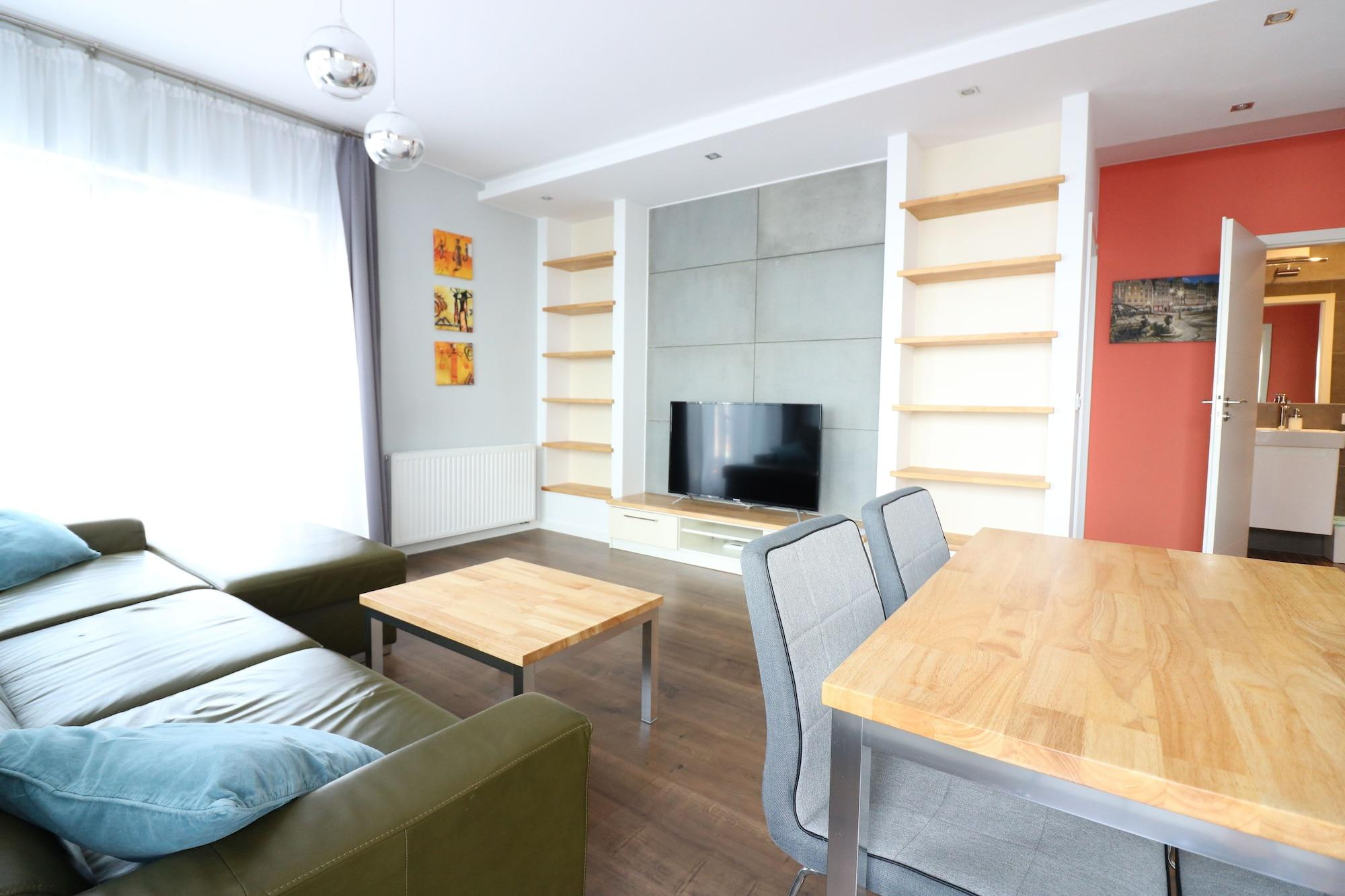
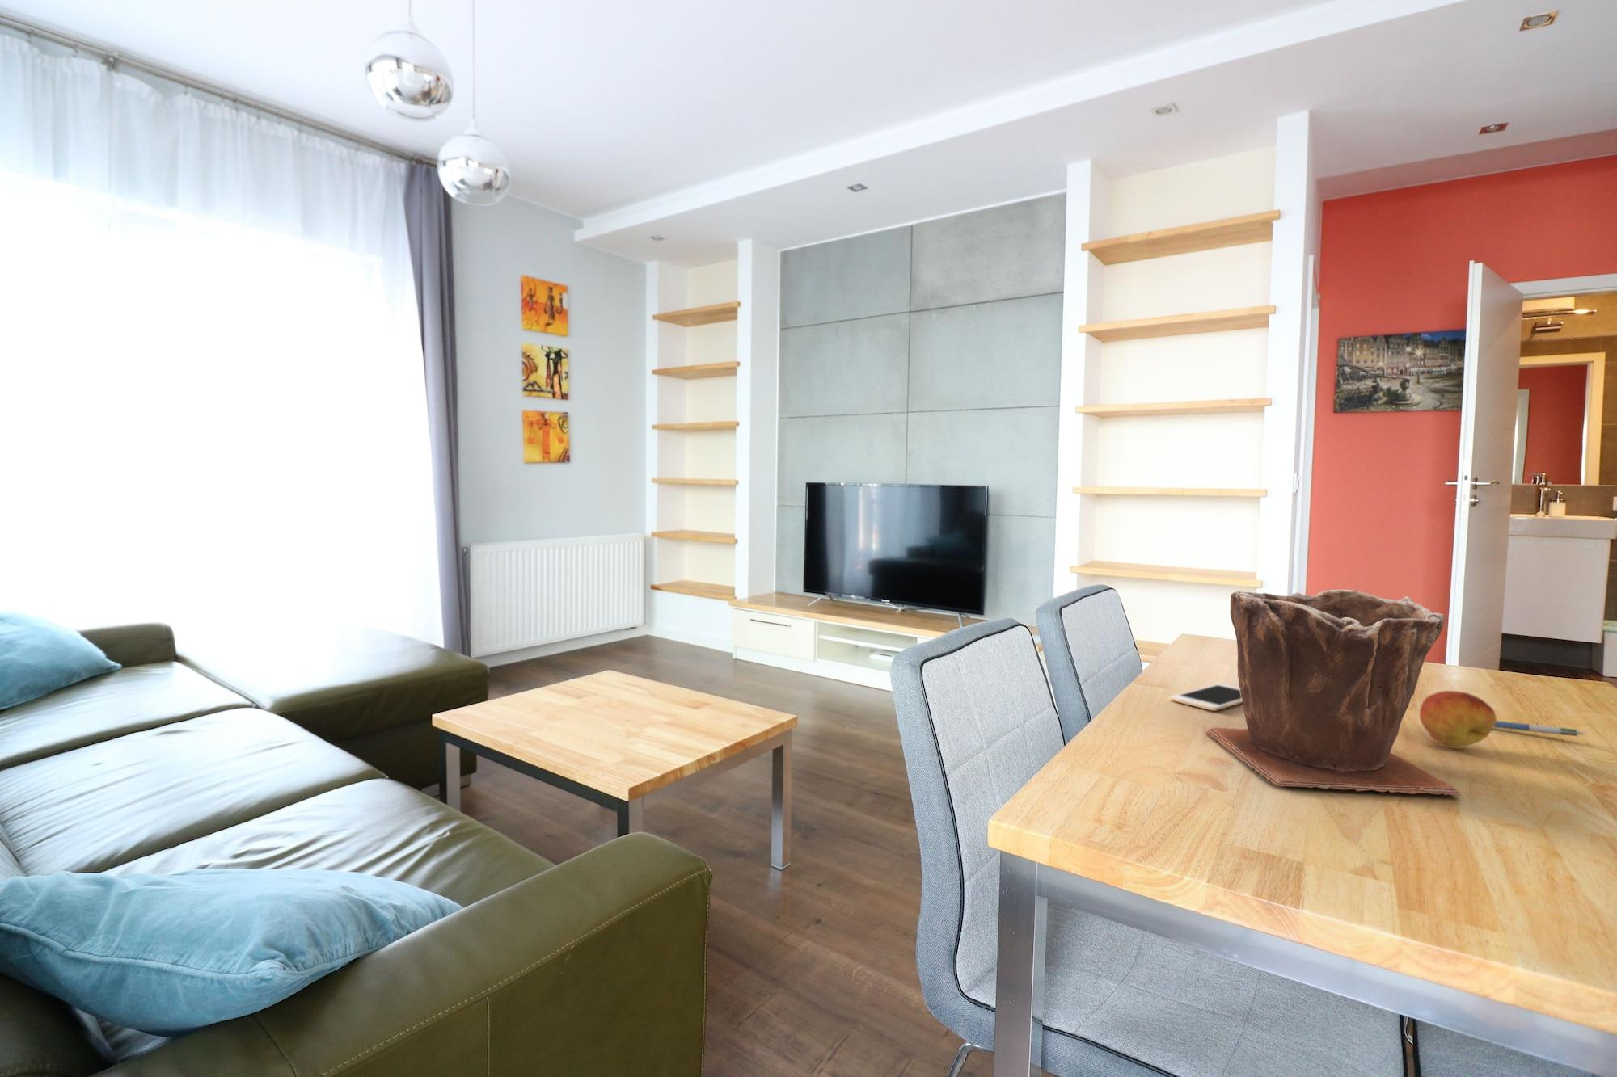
+ cell phone [1169,683,1243,712]
+ pen [1493,720,1585,737]
+ fruit [1419,690,1497,749]
+ plant pot [1206,589,1462,797]
